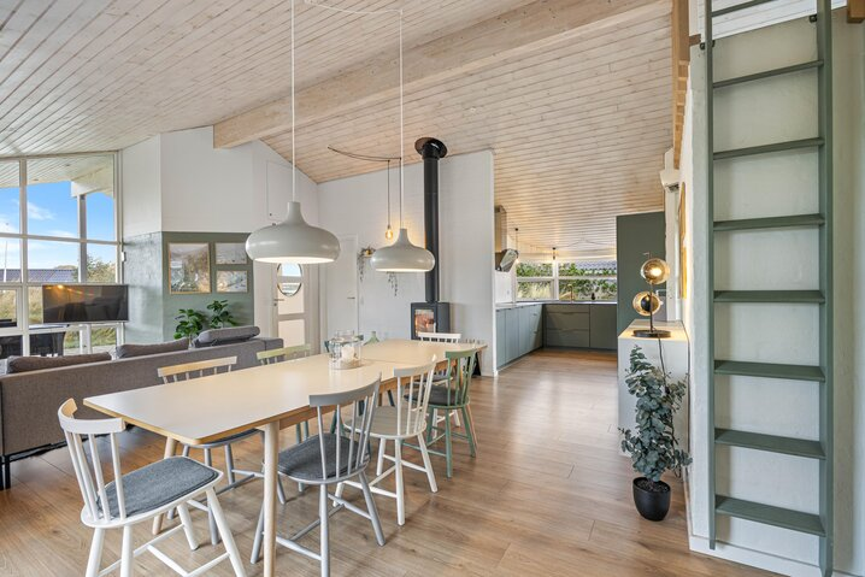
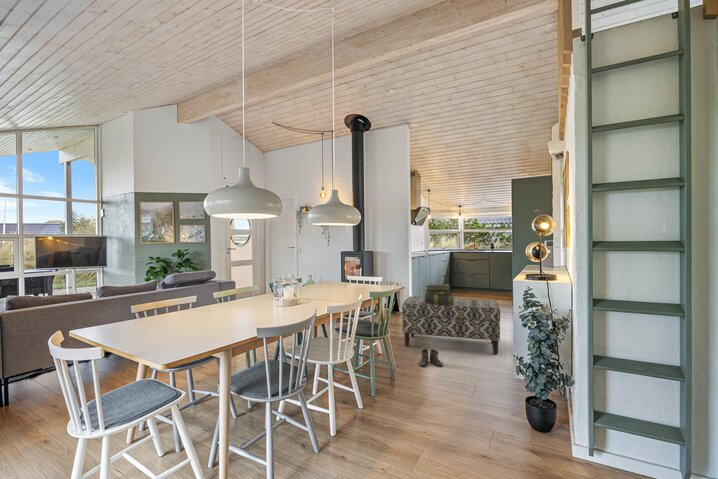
+ stack of books [424,283,456,305]
+ boots [418,348,444,368]
+ bench [401,296,501,355]
